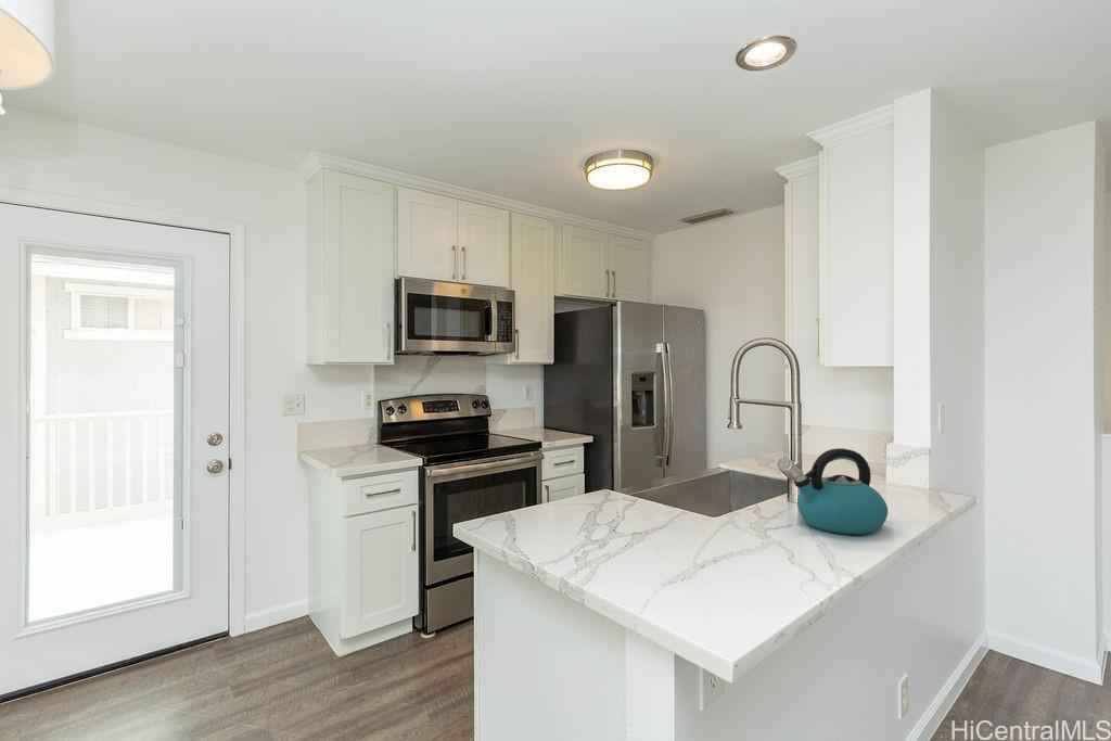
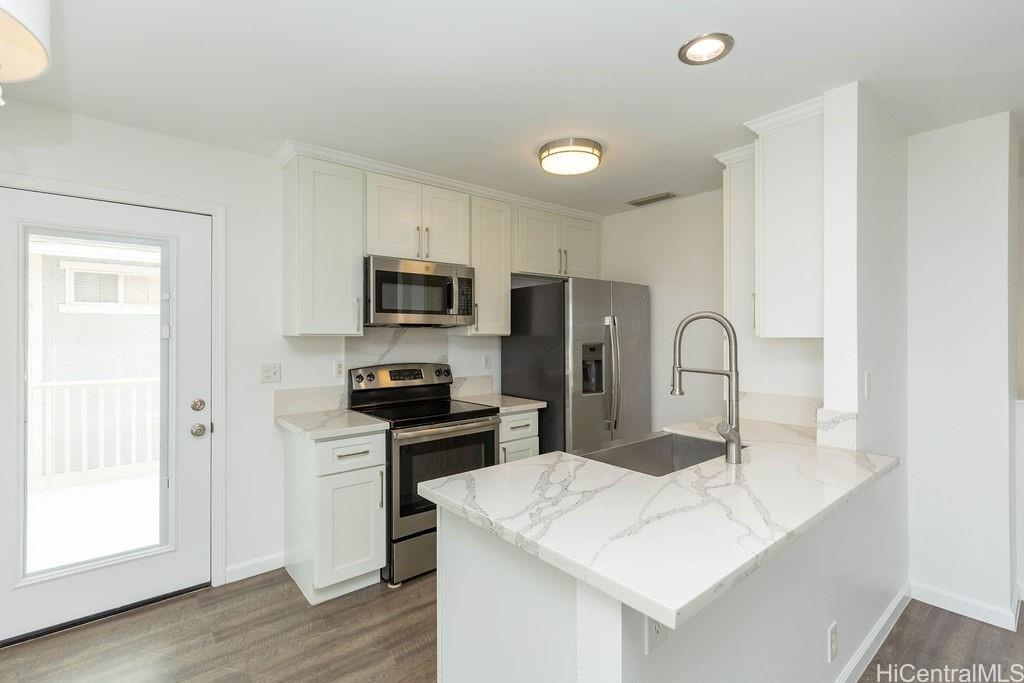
- kettle [793,447,889,536]
